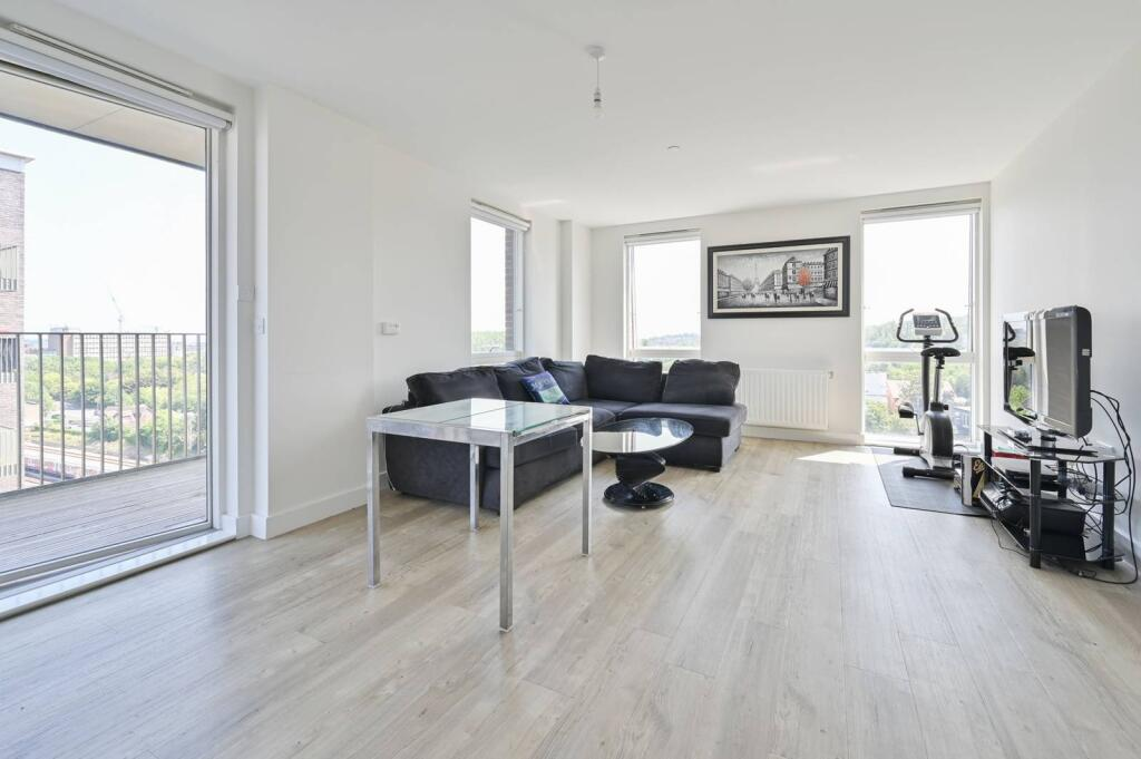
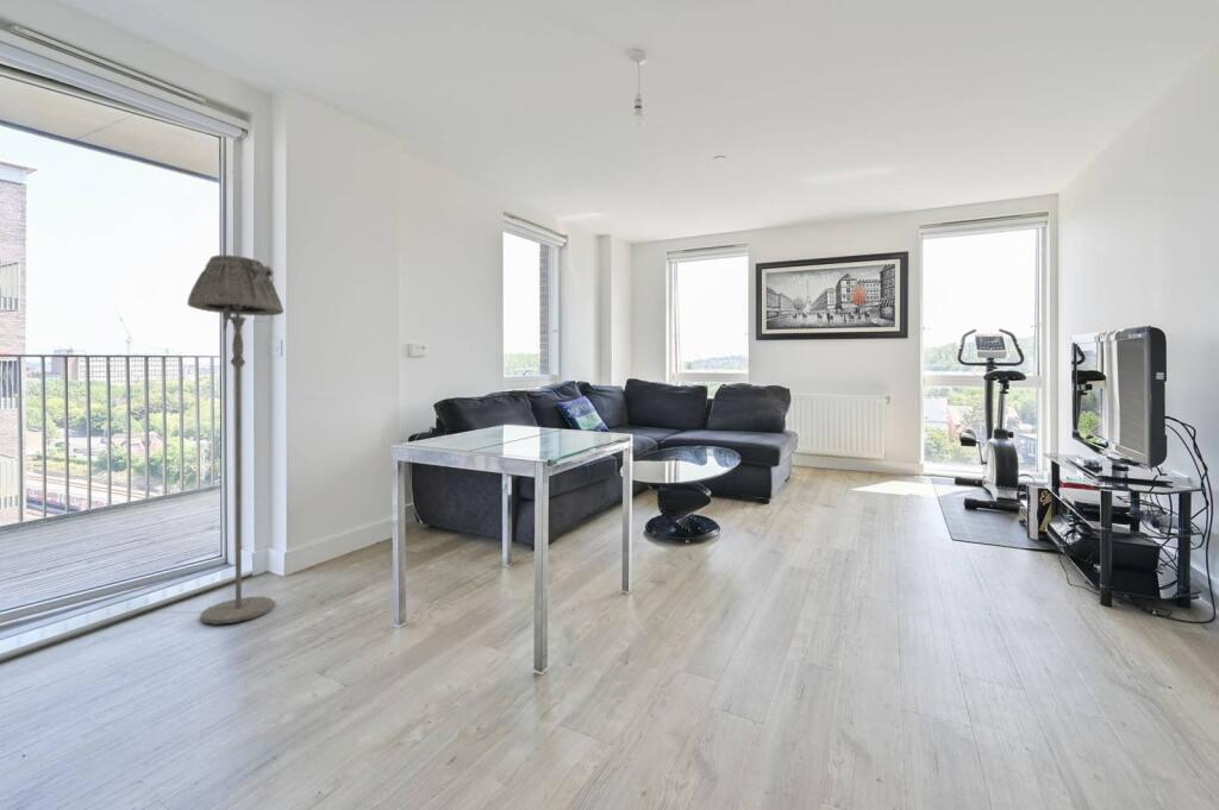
+ floor lamp [186,253,285,626]
